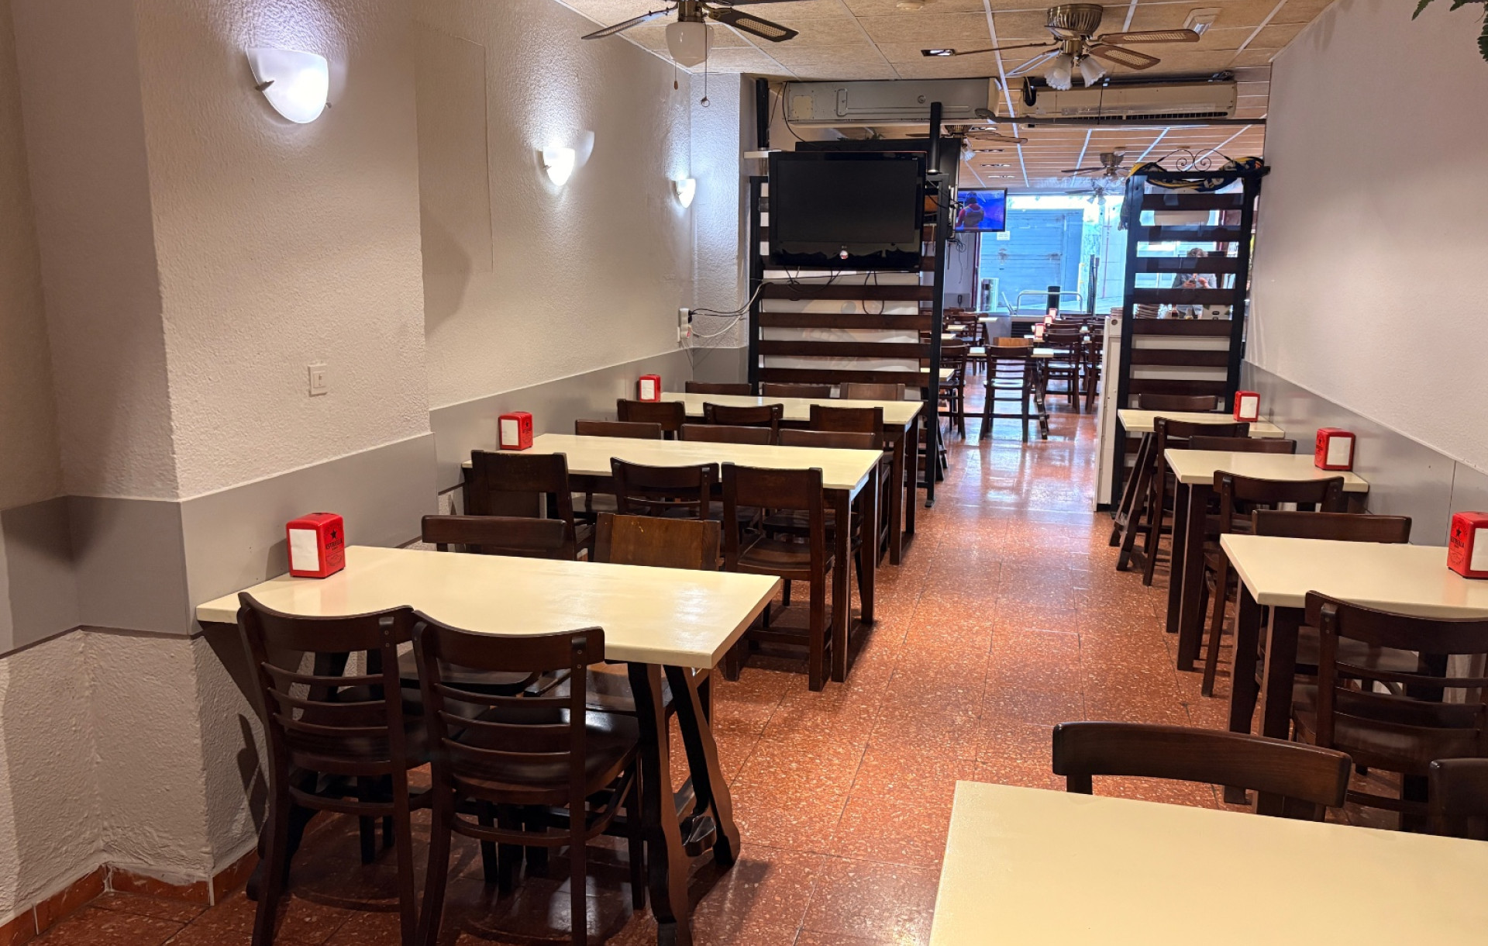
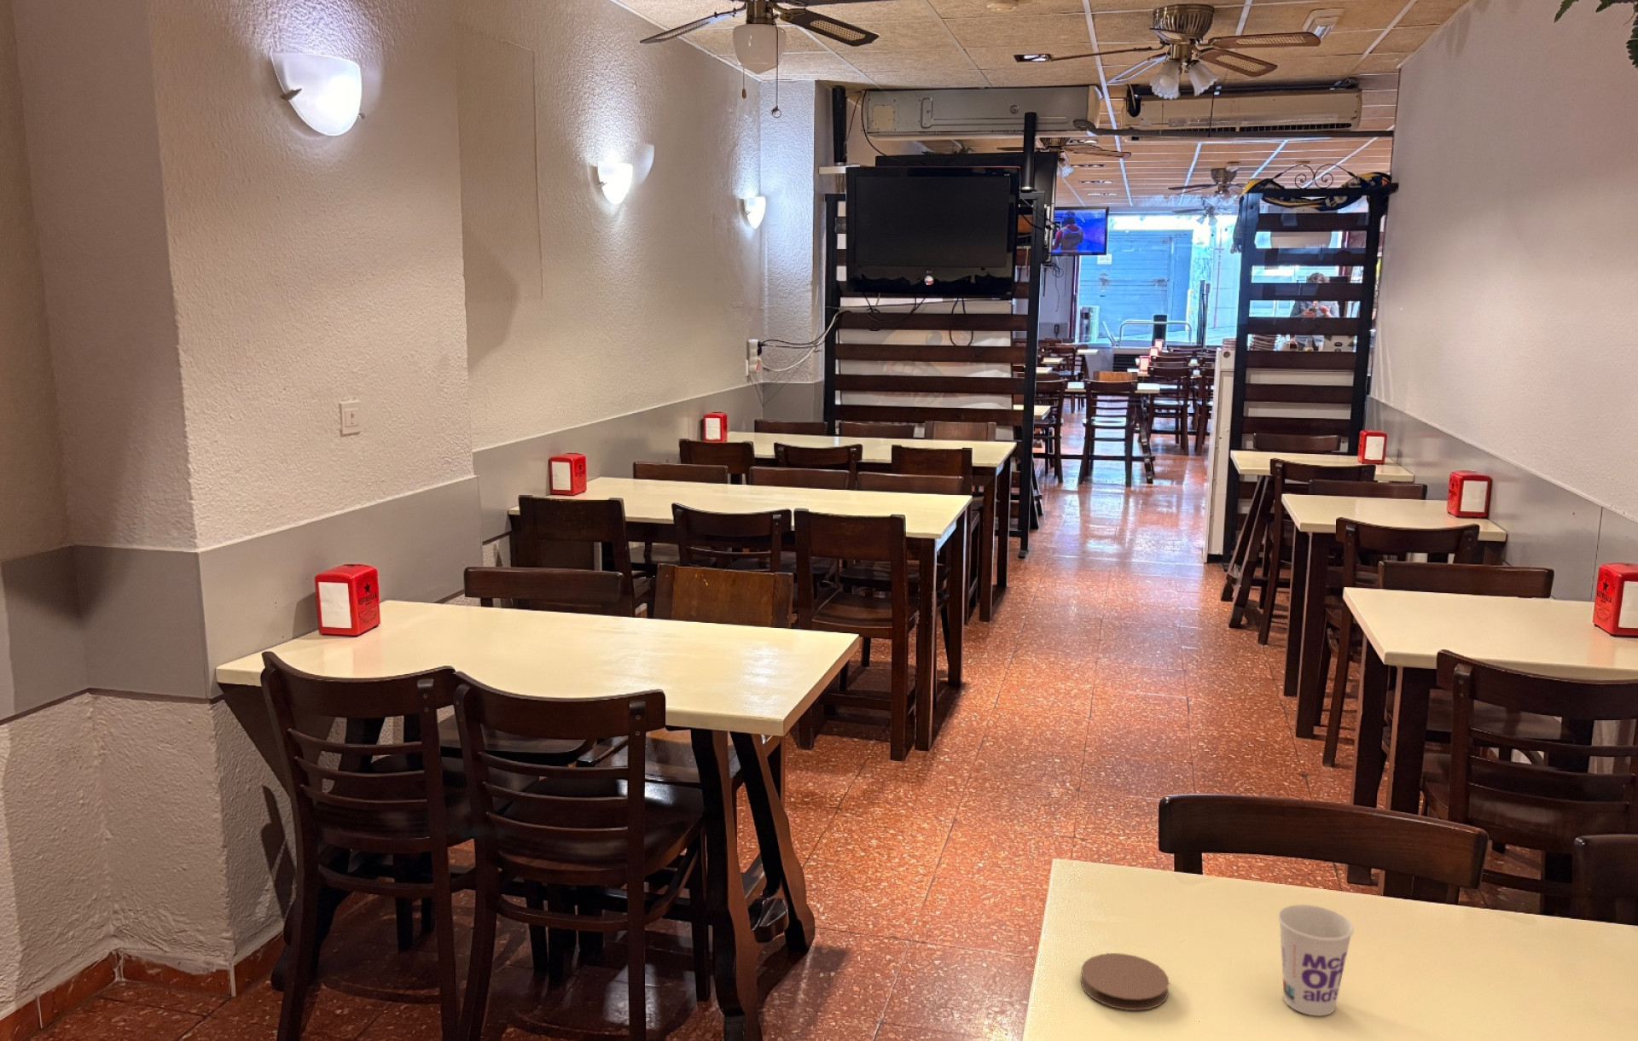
+ coaster [1080,953,1170,1011]
+ cup [1277,904,1355,1016]
